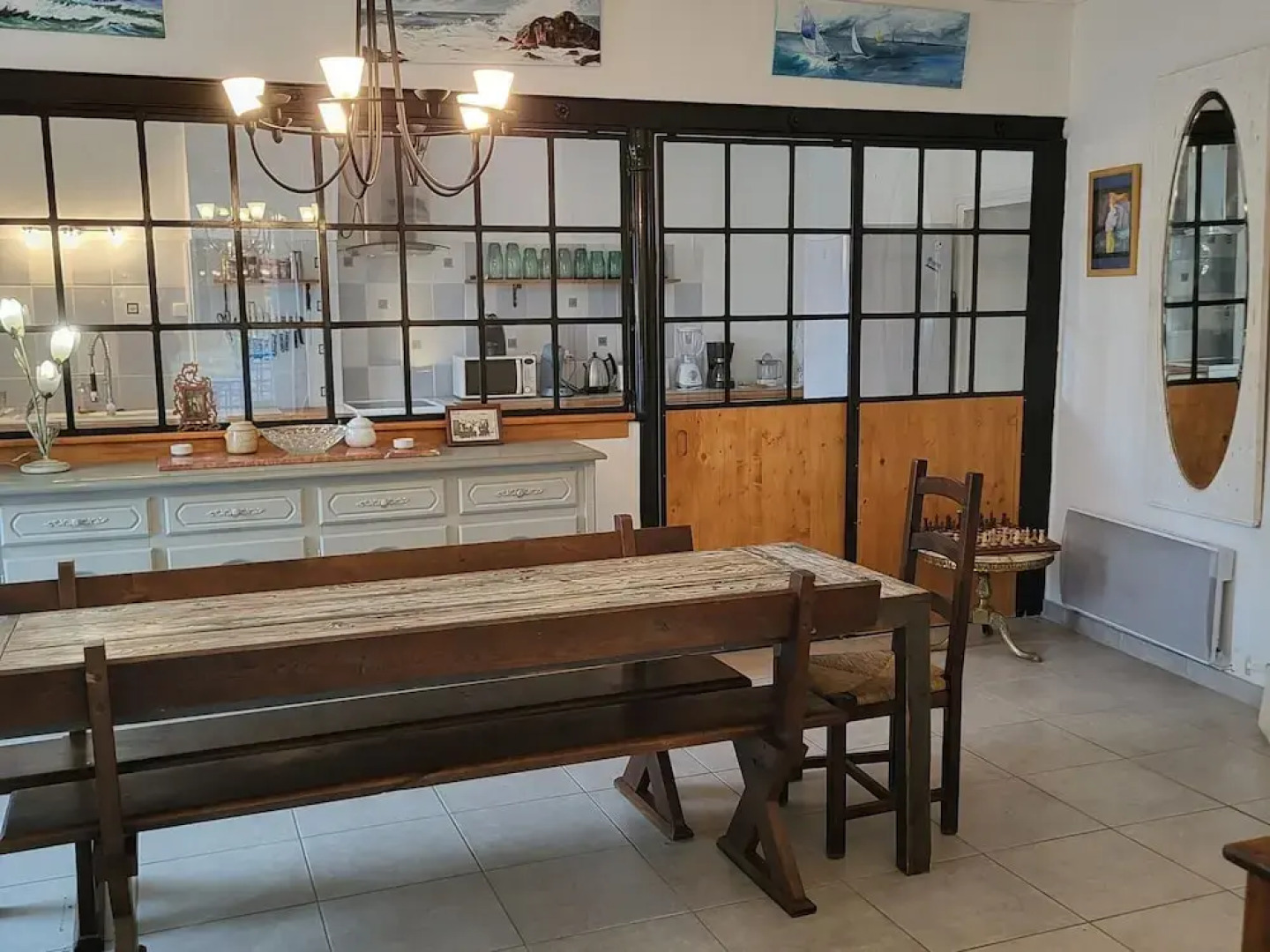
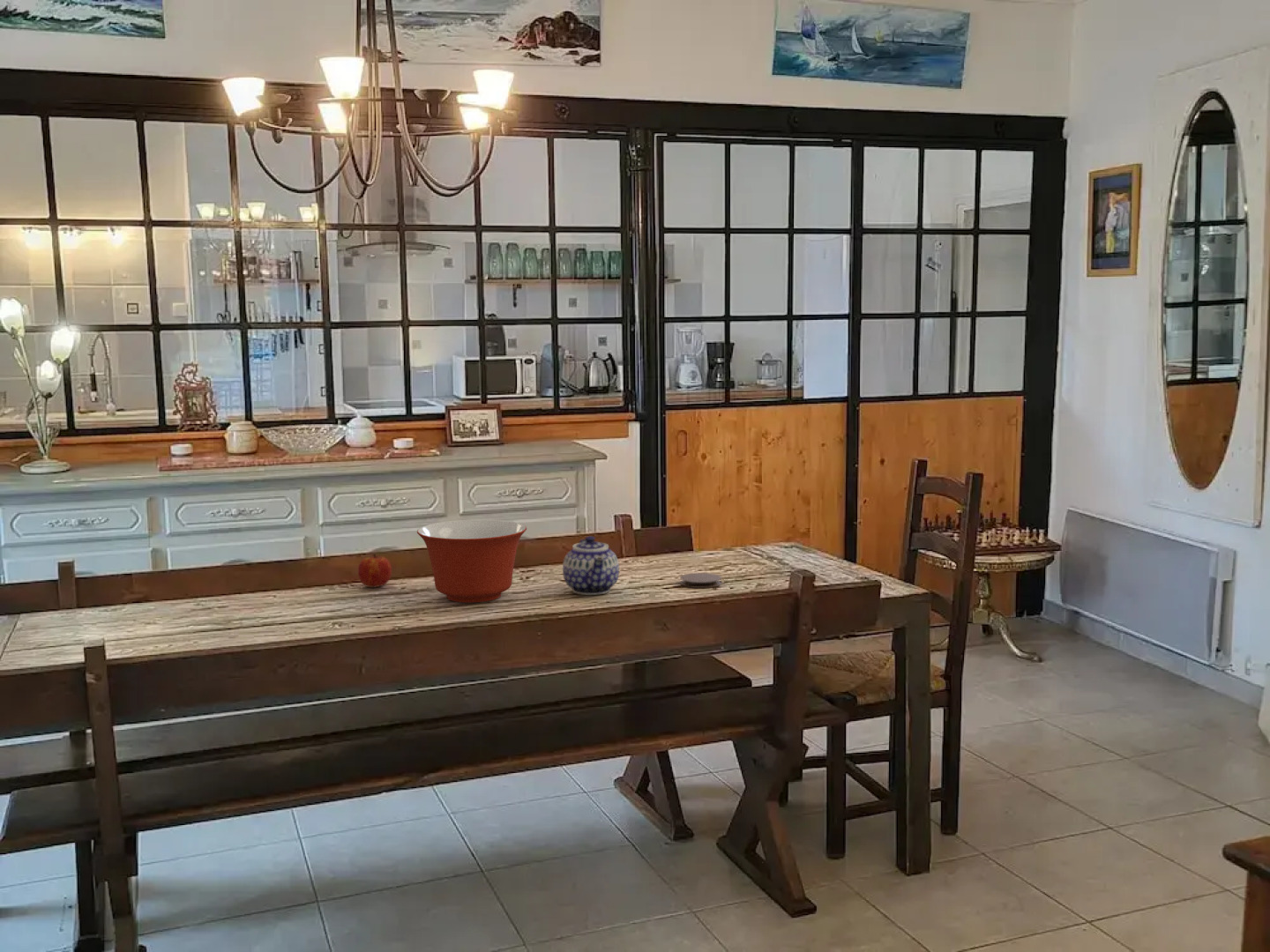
+ fruit [357,554,392,588]
+ teapot [562,535,620,596]
+ coaster [679,572,722,589]
+ mixing bowl [416,518,527,604]
